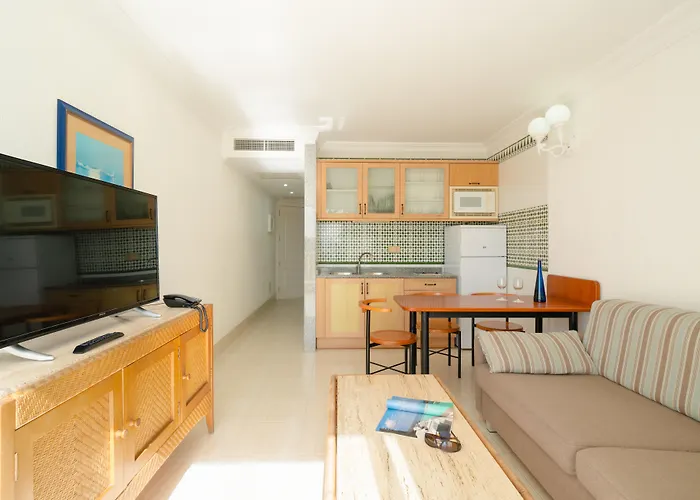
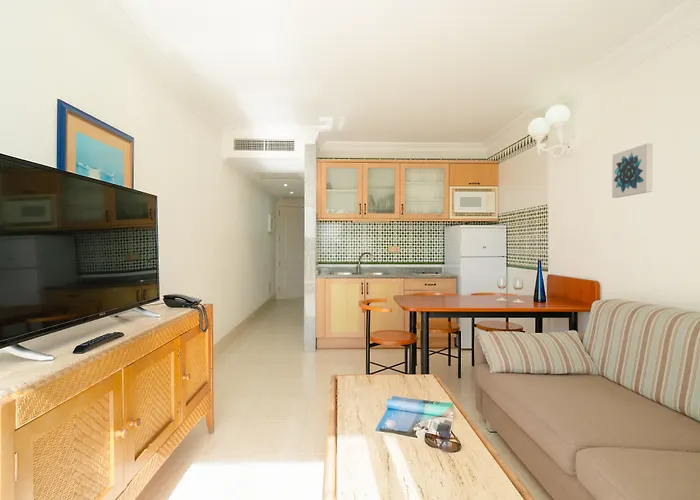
+ wall art [611,142,654,199]
